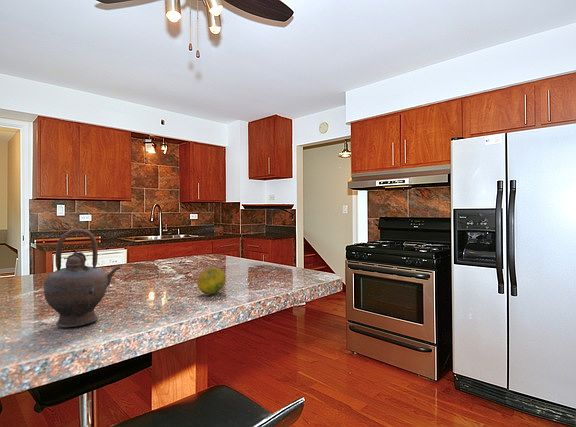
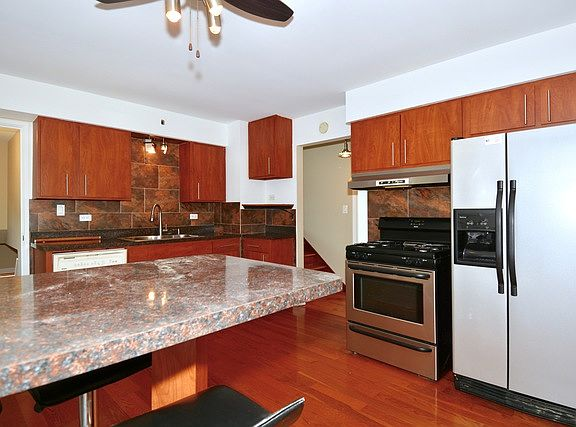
- teapot [43,228,121,328]
- fruit [196,266,227,295]
